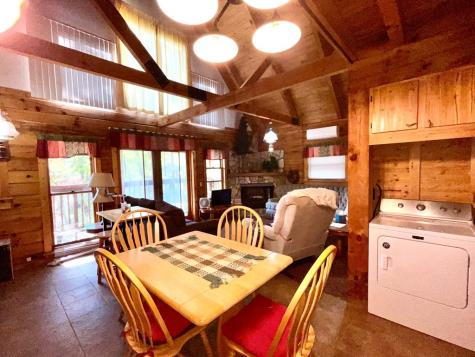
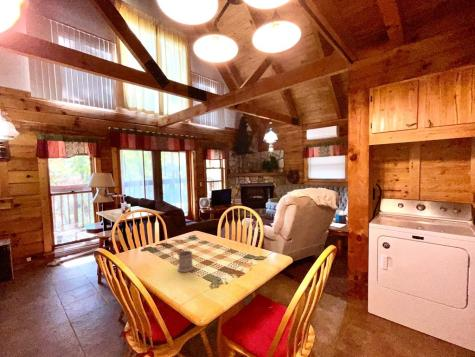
+ mug [170,248,195,273]
